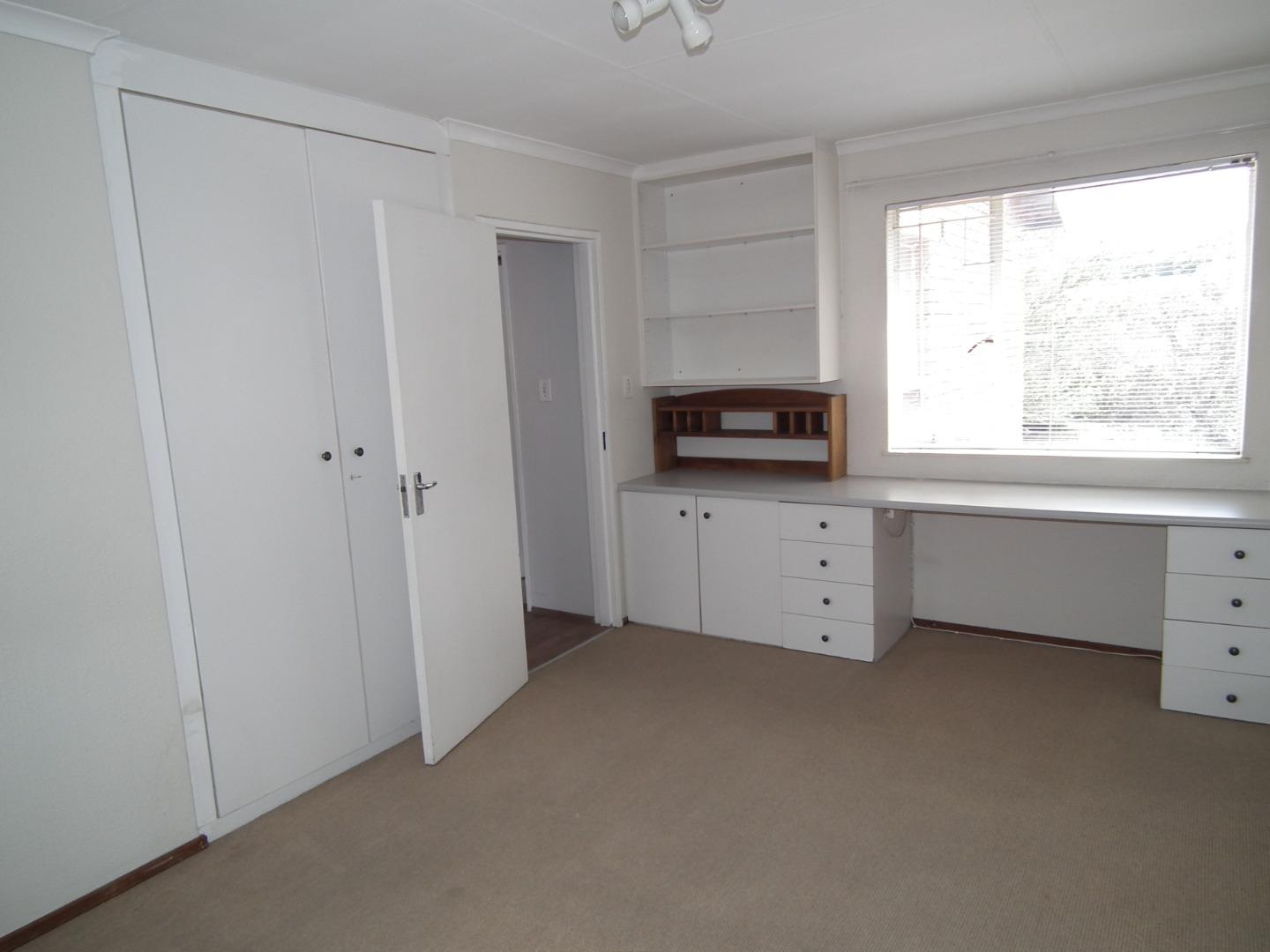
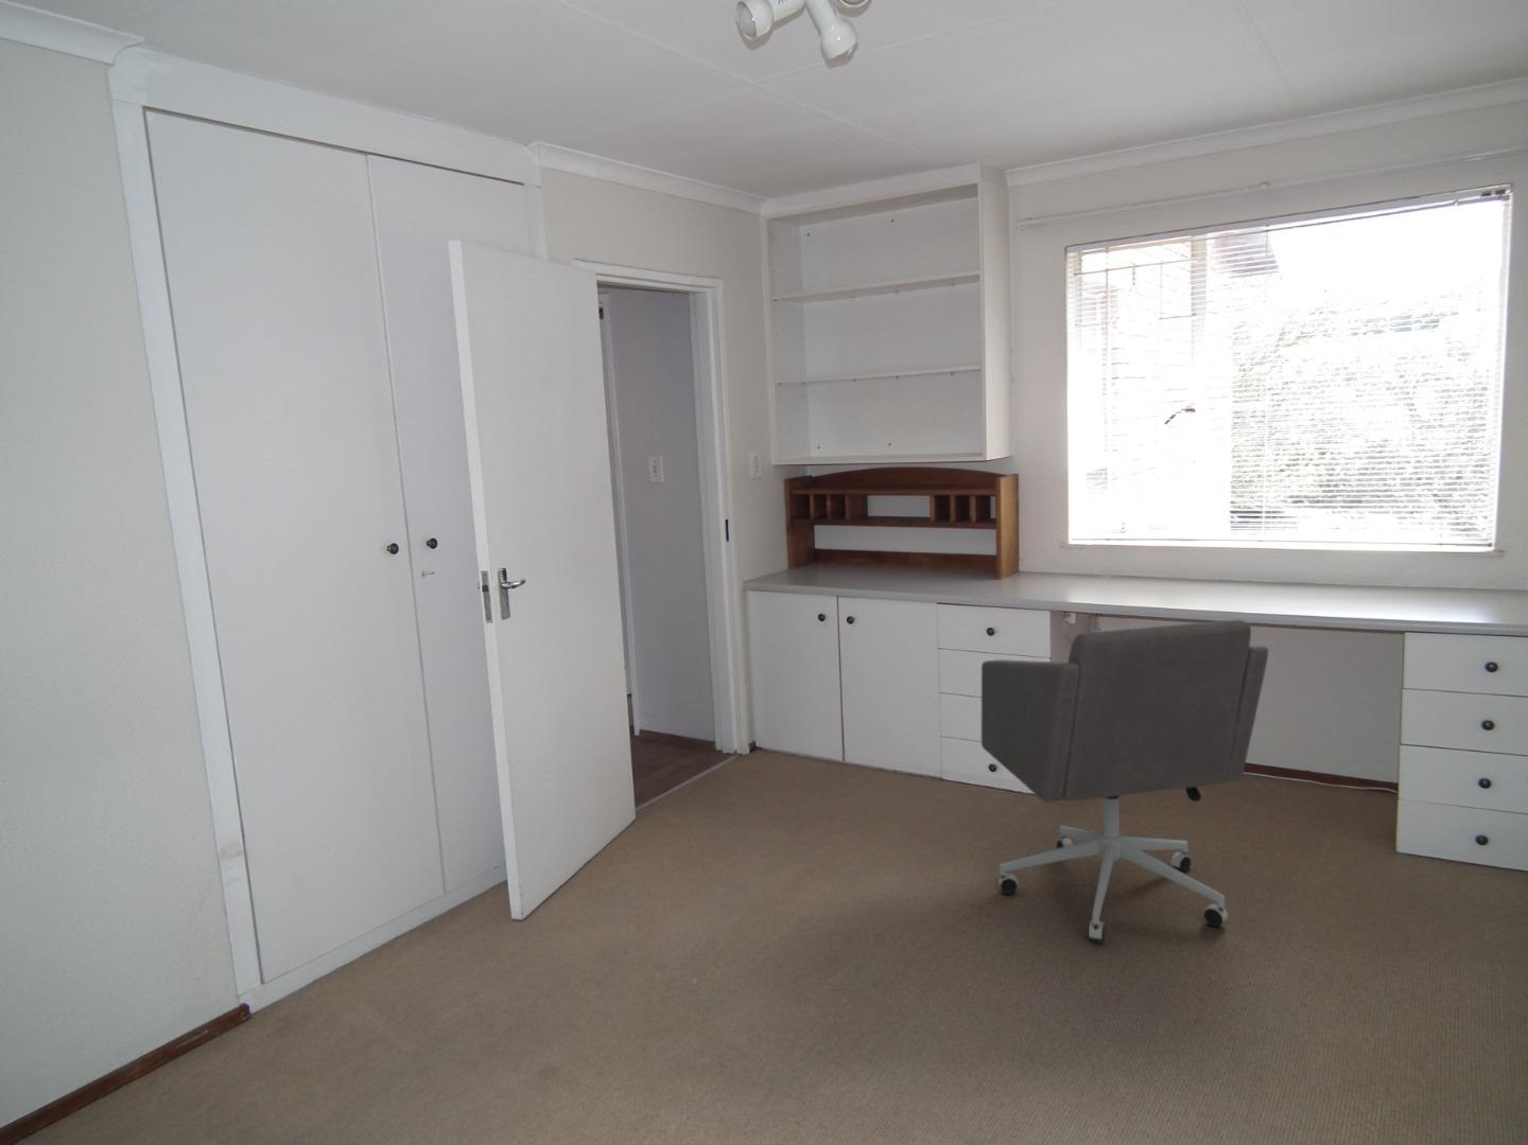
+ office chair [981,619,1269,944]
